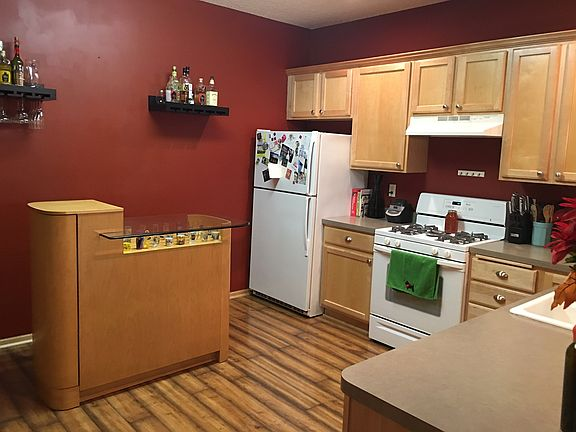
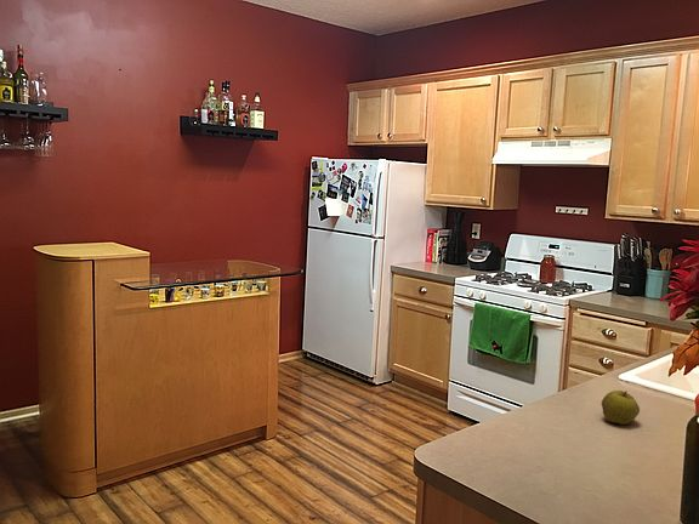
+ apple [601,389,641,426]
